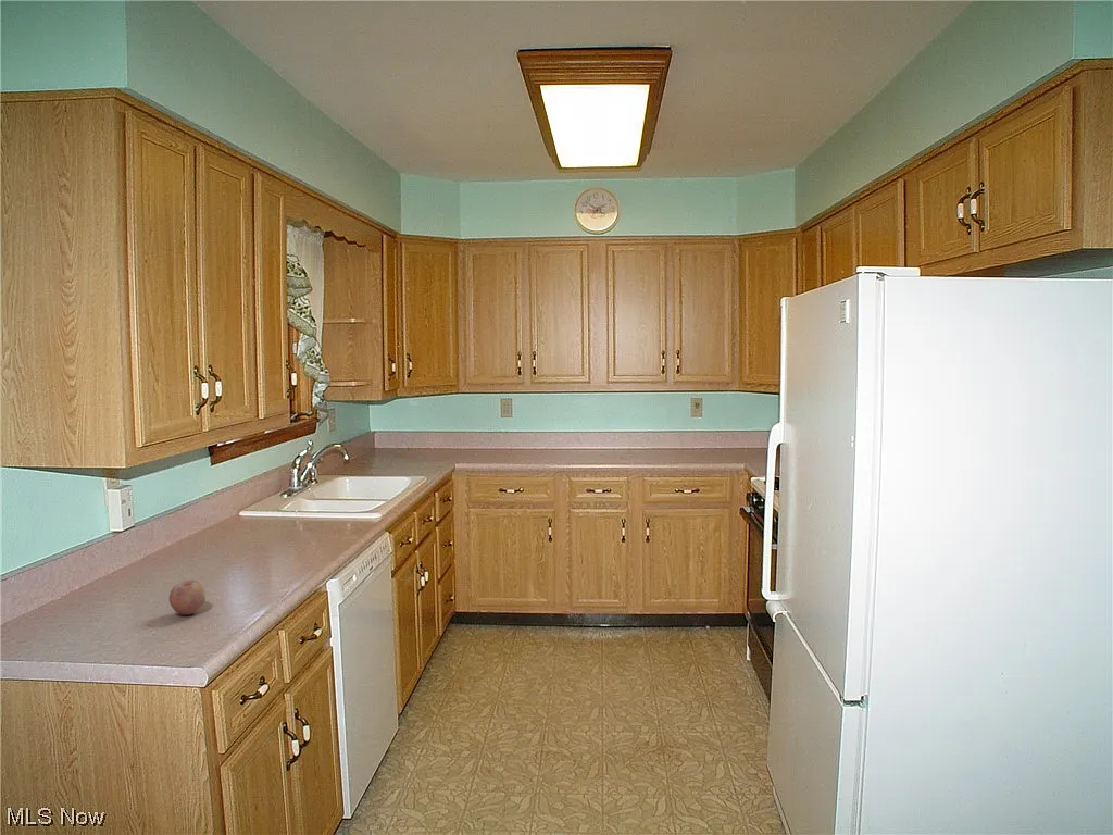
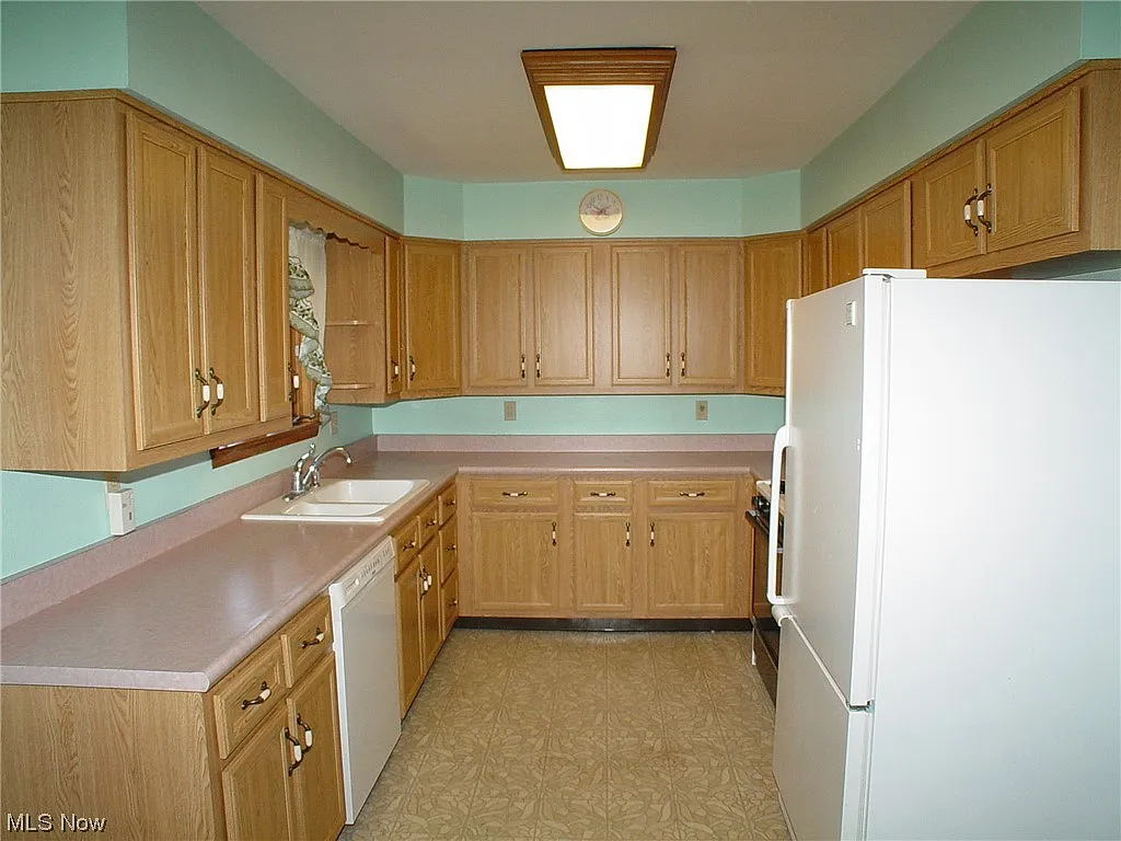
- fruit [168,579,207,615]
